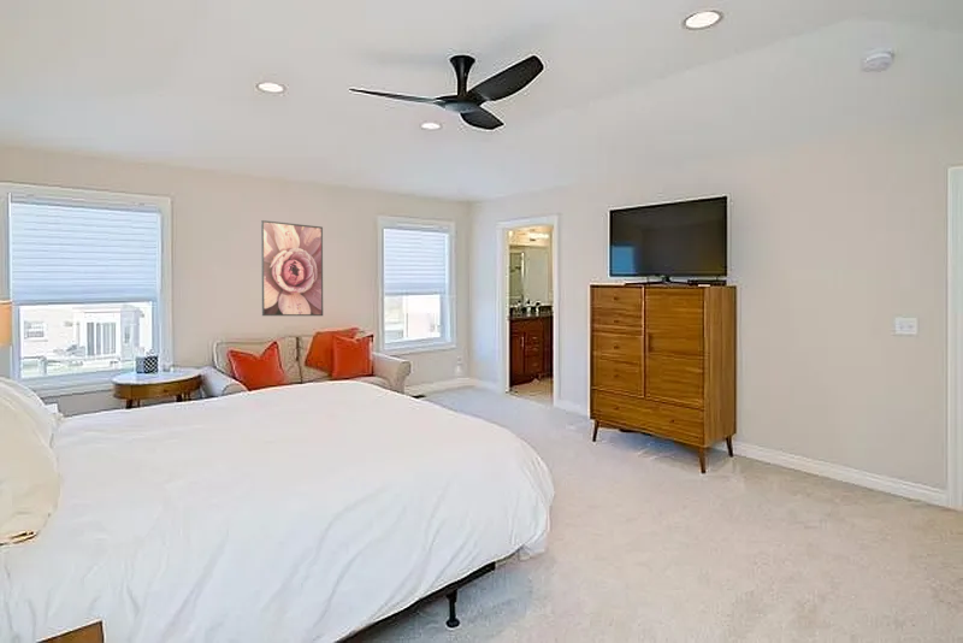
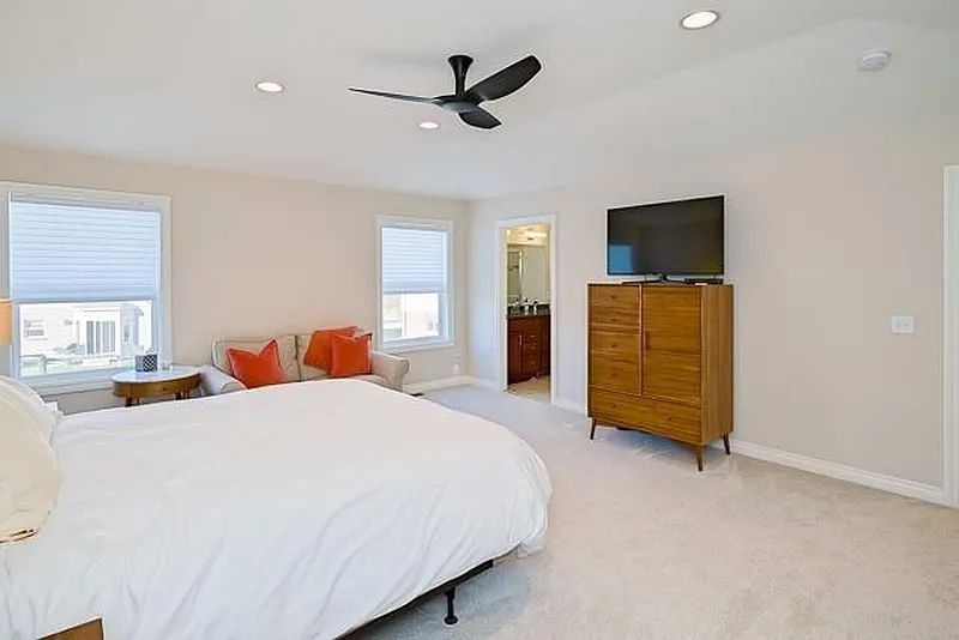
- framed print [260,219,324,317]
